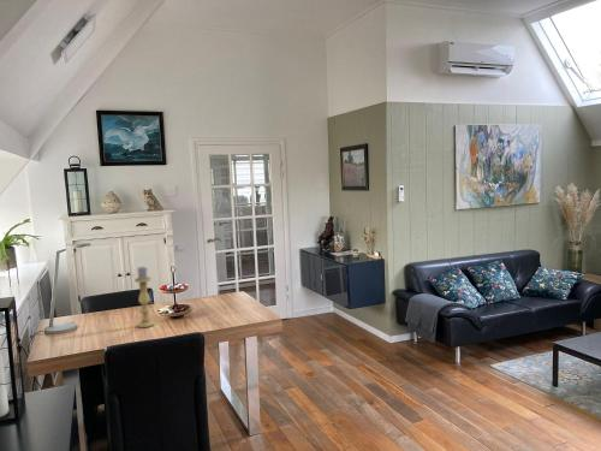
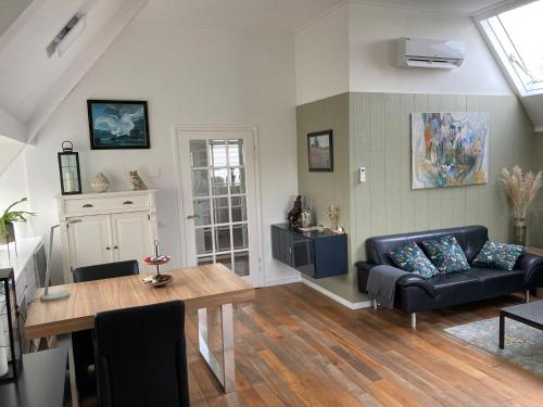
- candle holder [133,266,156,328]
